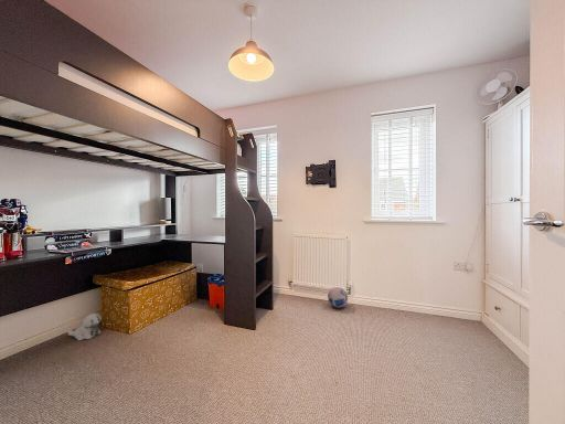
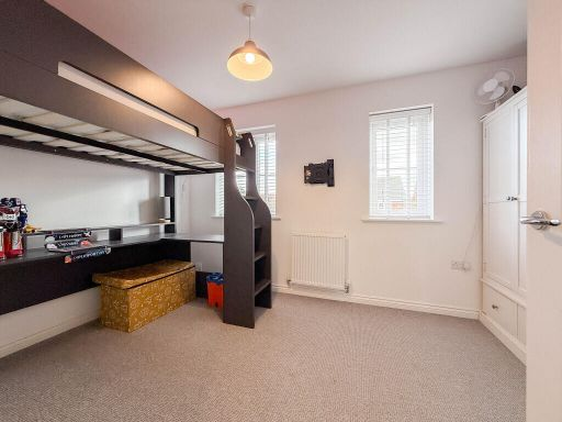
- ball [327,286,349,309]
- plush toy [66,312,103,341]
